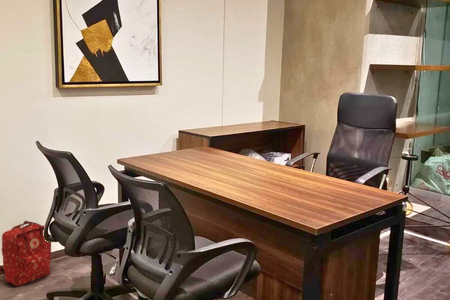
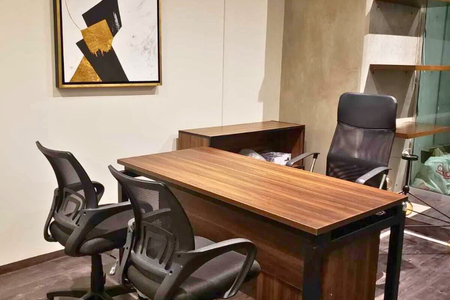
- backpack [0,220,52,287]
